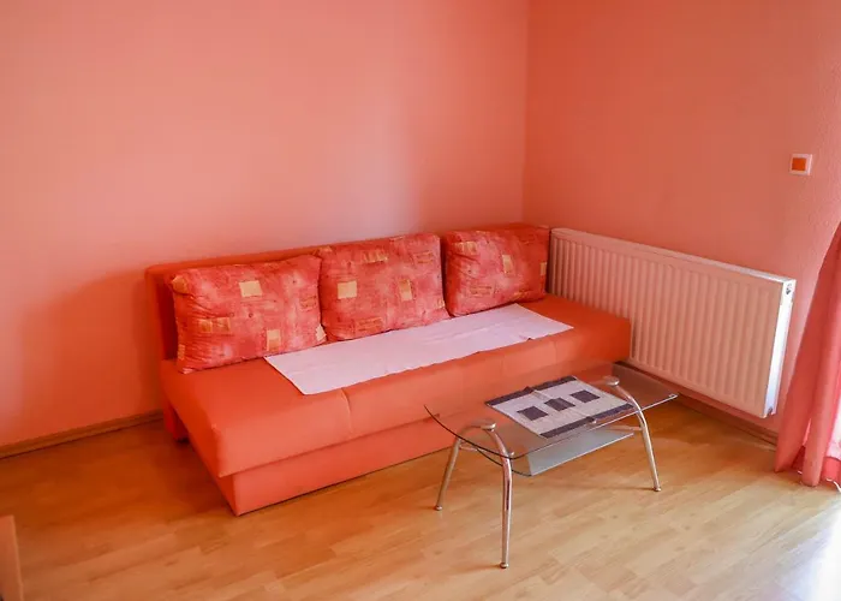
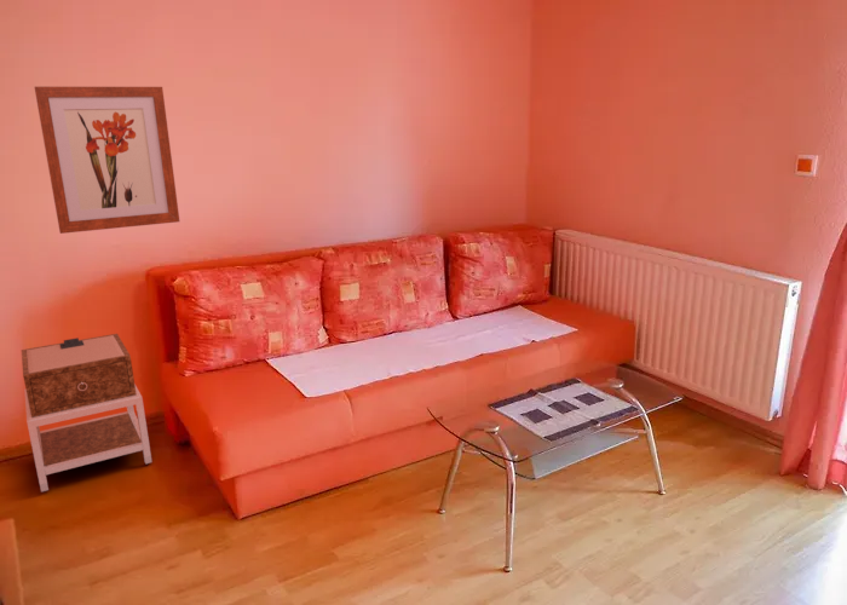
+ nightstand [21,333,152,492]
+ wall art [34,86,180,235]
